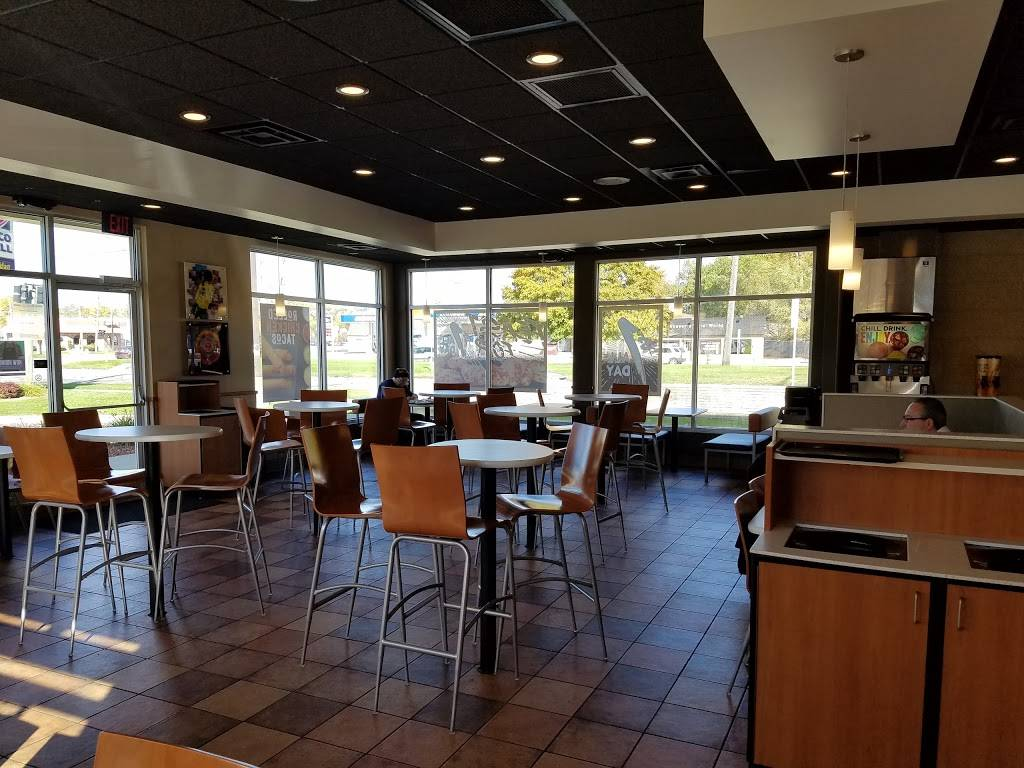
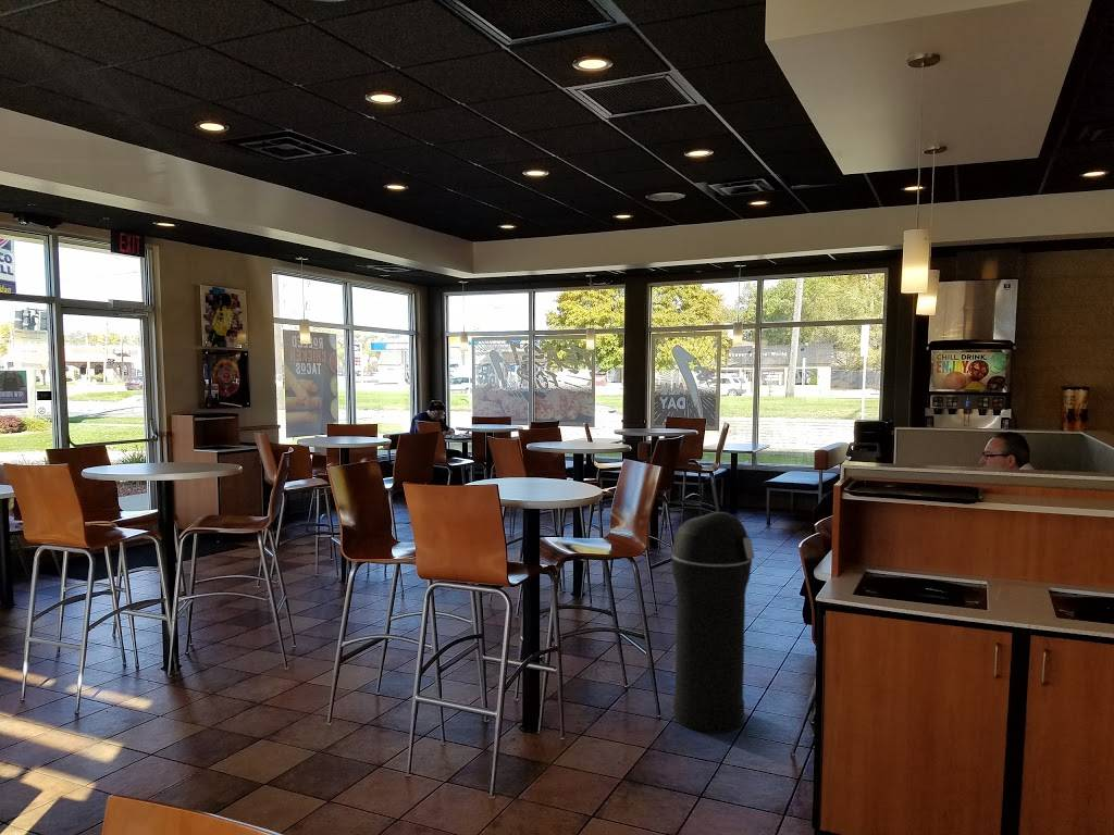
+ trash can [670,511,756,734]
